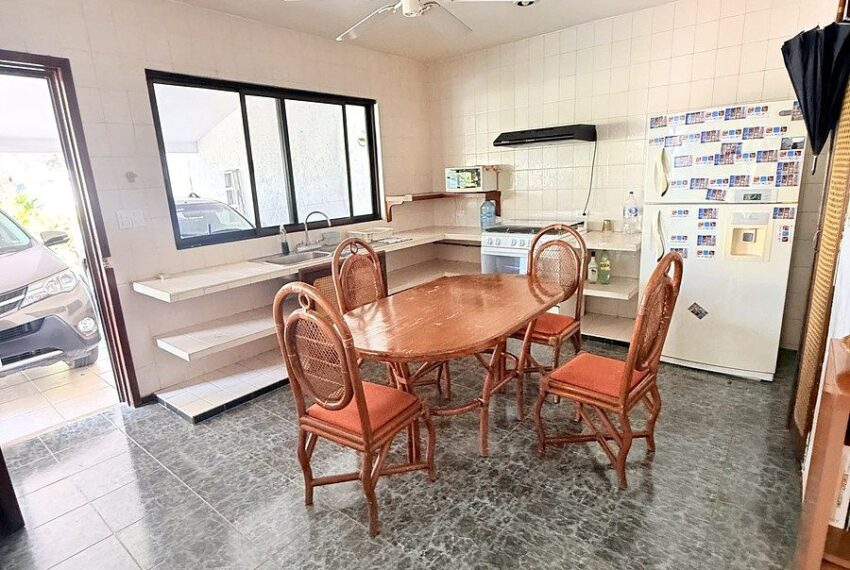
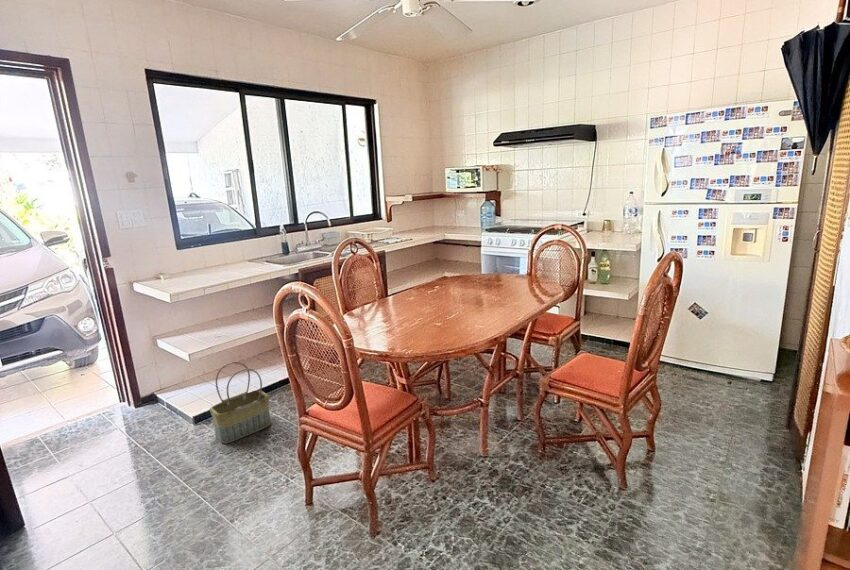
+ basket [209,361,272,445]
